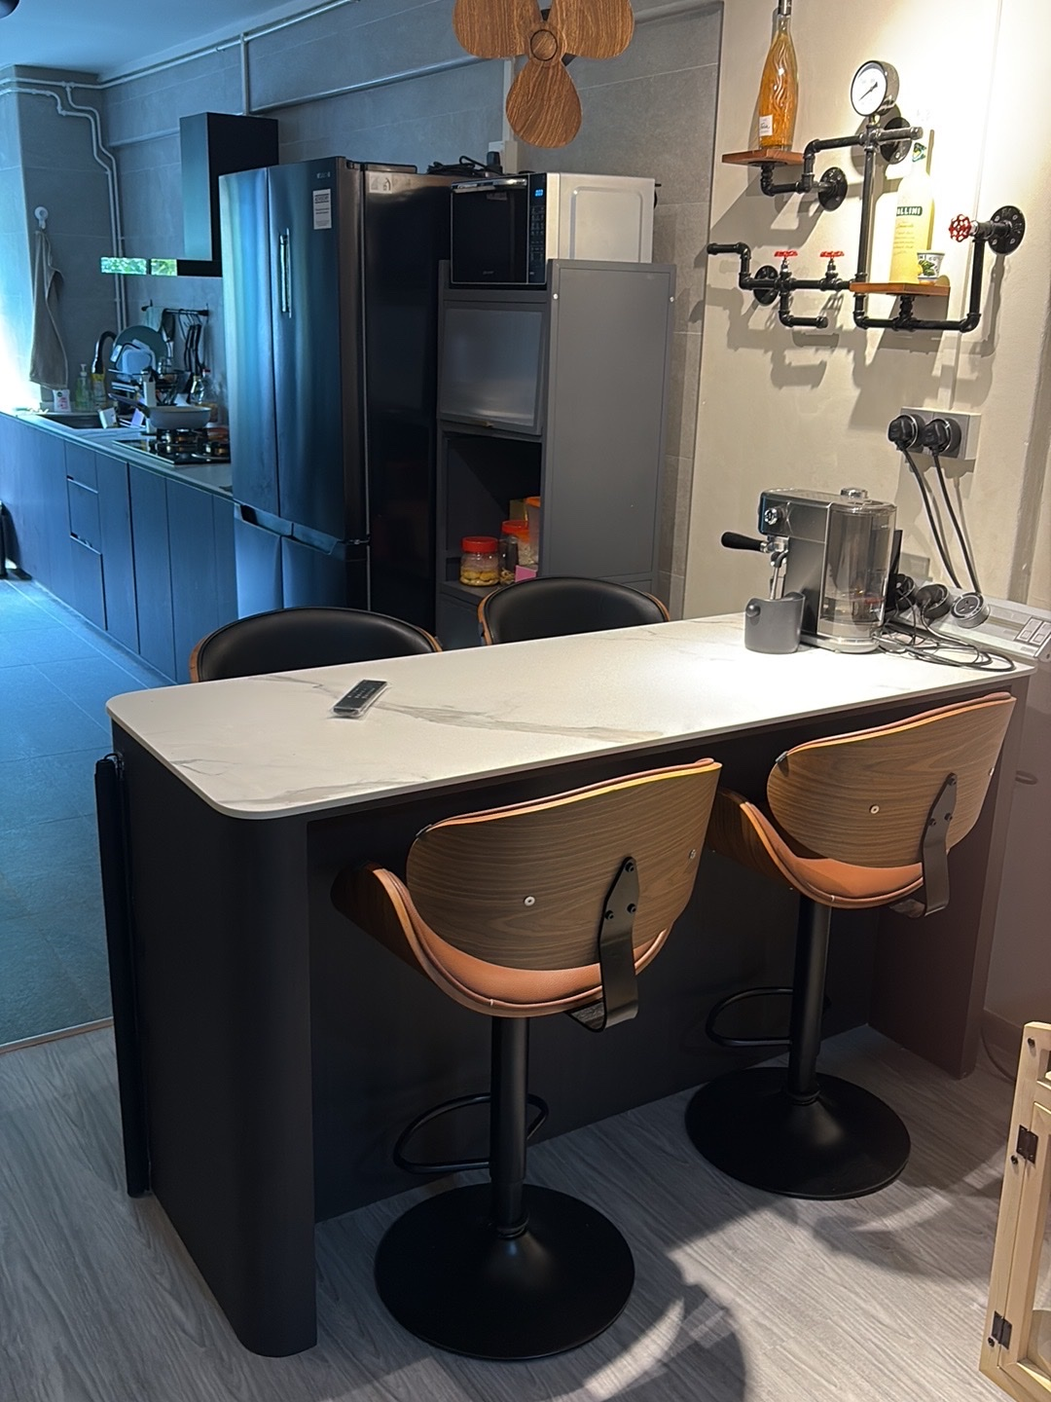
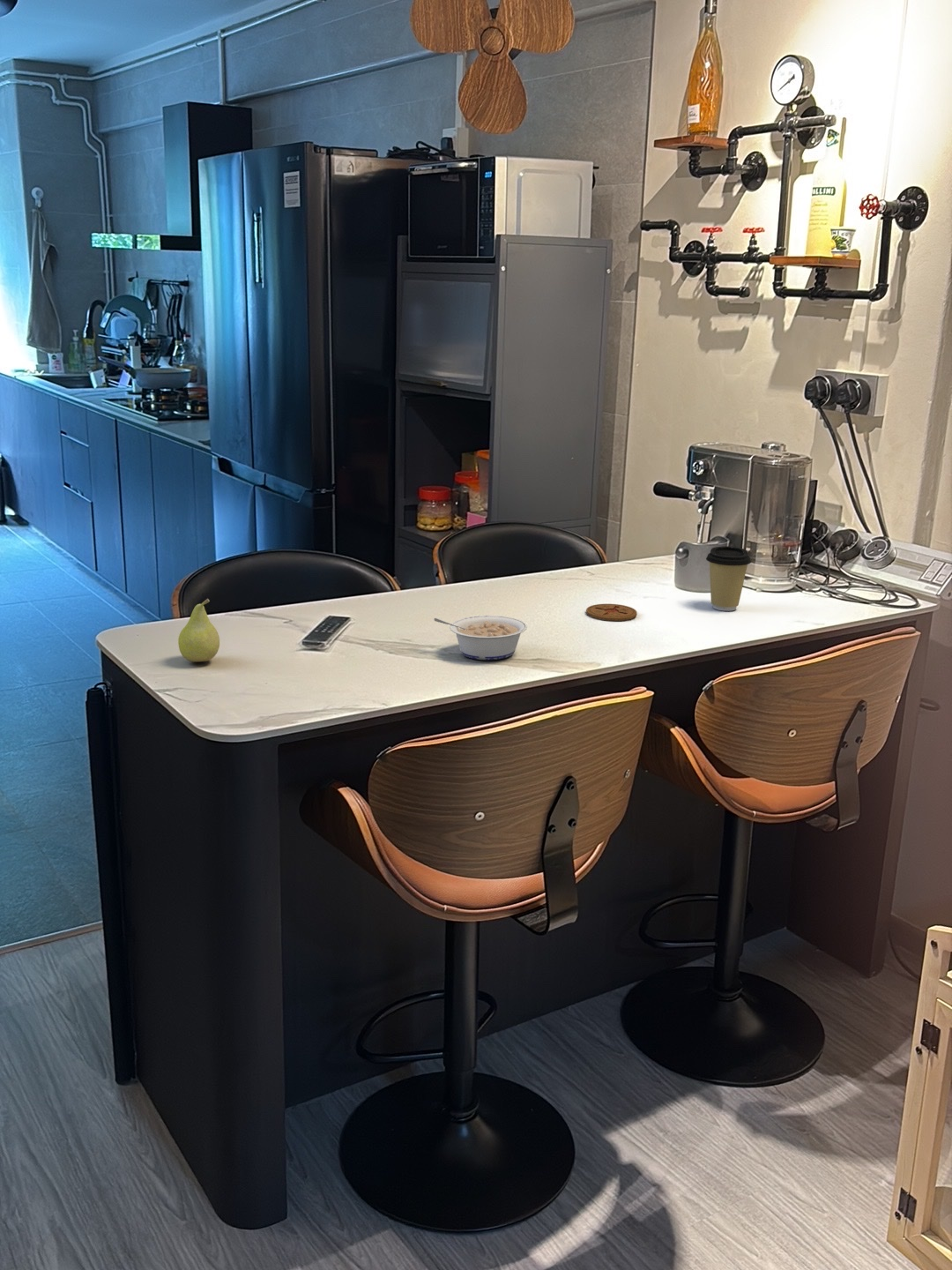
+ fruit [177,598,220,662]
+ coaster [585,603,638,622]
+ legume [434,615,528,661]
+ coffee cup [705,545,752,612]
